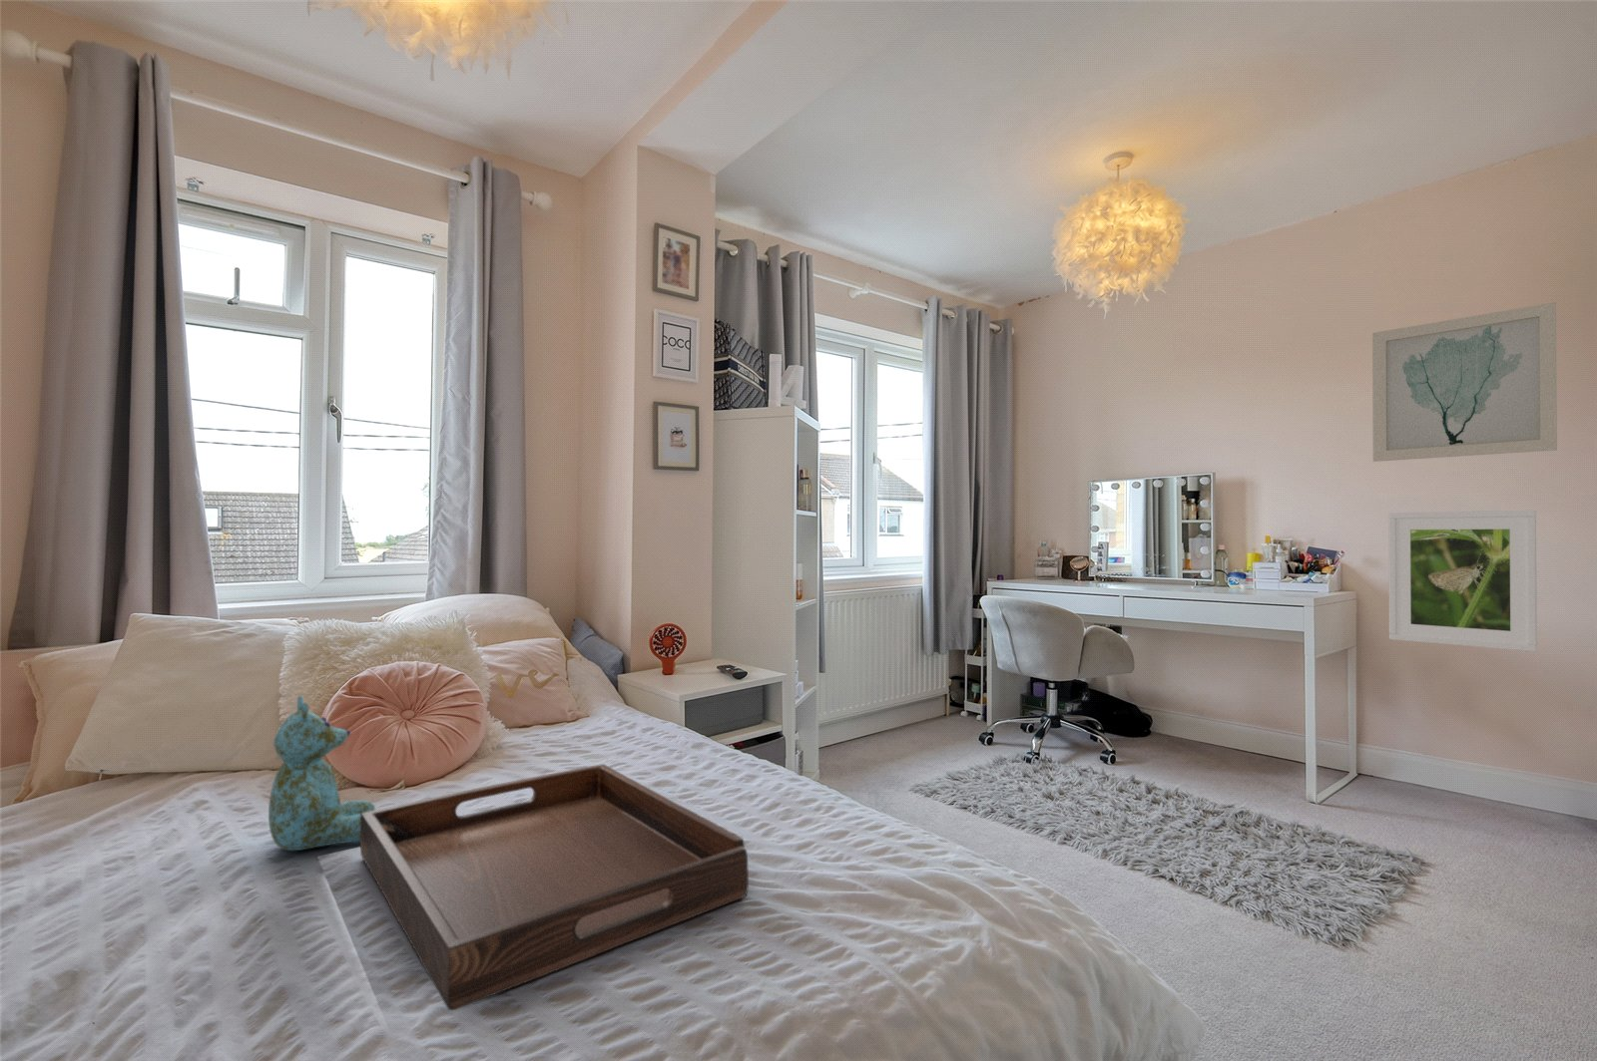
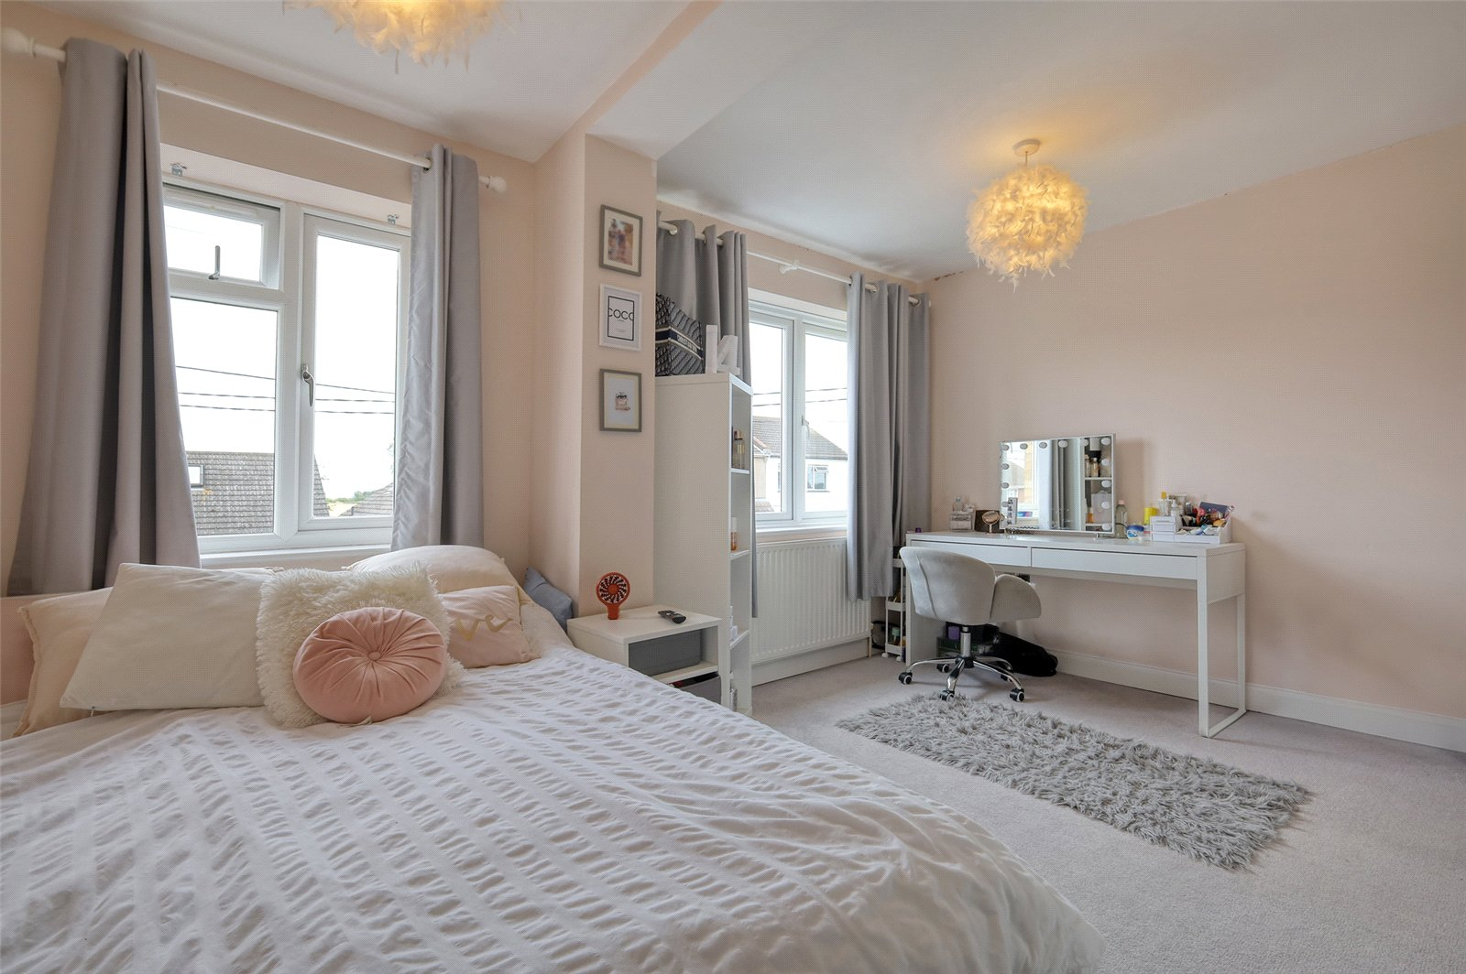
- stuffed bear [268,694,377,851]
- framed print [1387,509,1538,652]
- serving tray [359,763,750,1011]
- wall art [1372,301,1558,463]
